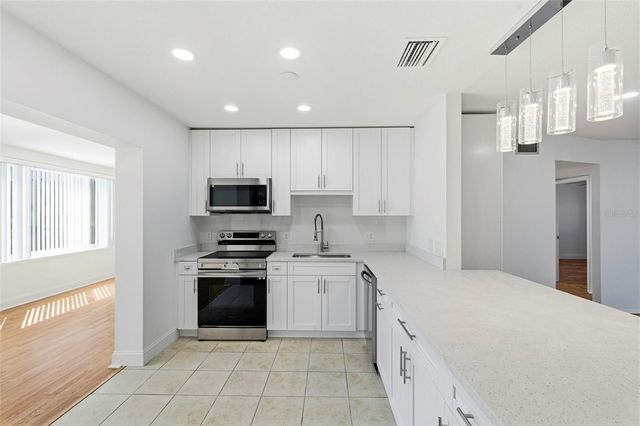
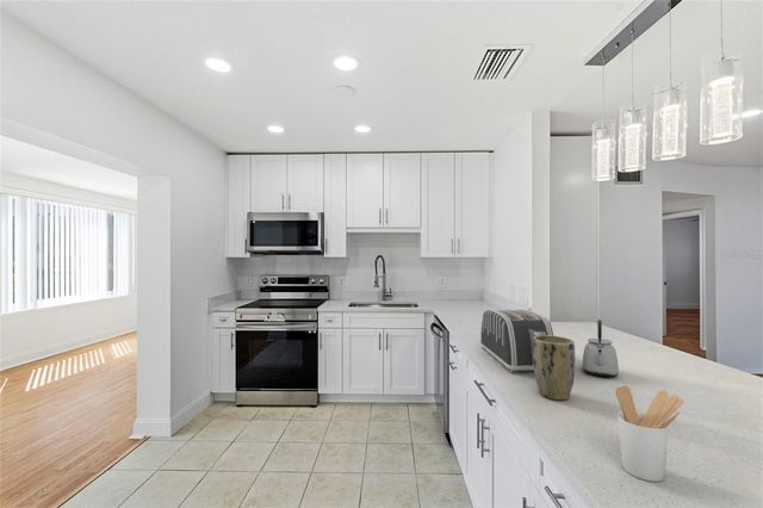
+ utensil holder [614,384,684,483]
+ plant pot [533,335,576,401]
+ toaster [479,308,554,373]
+ kettle [581,318,620,378]
